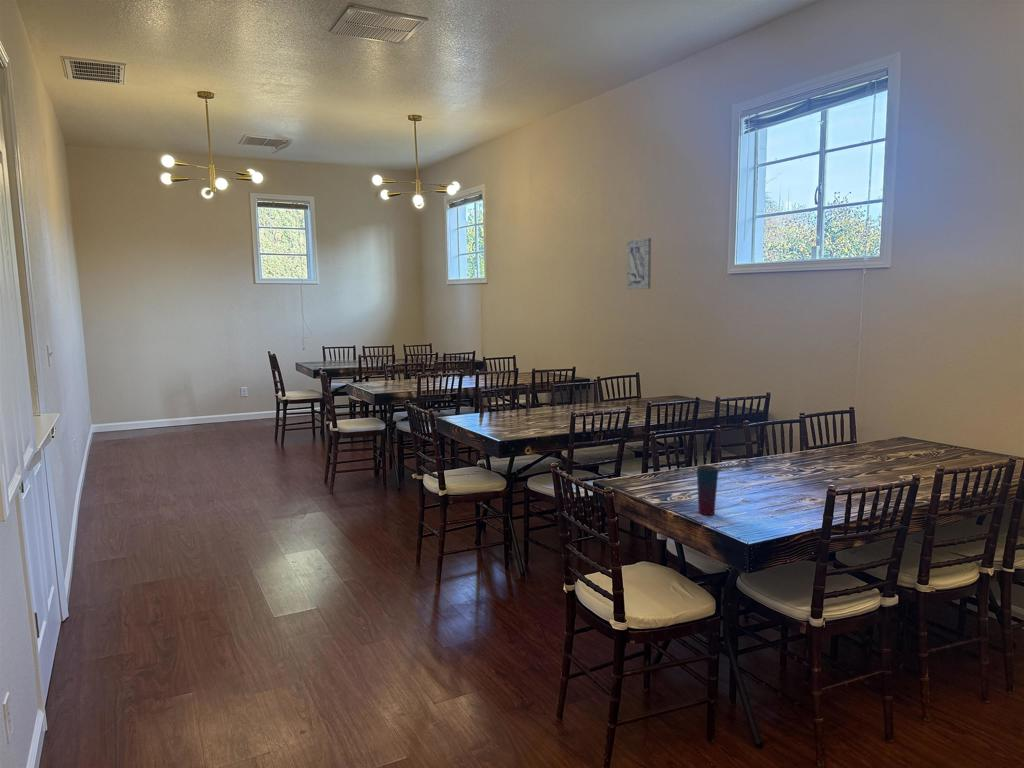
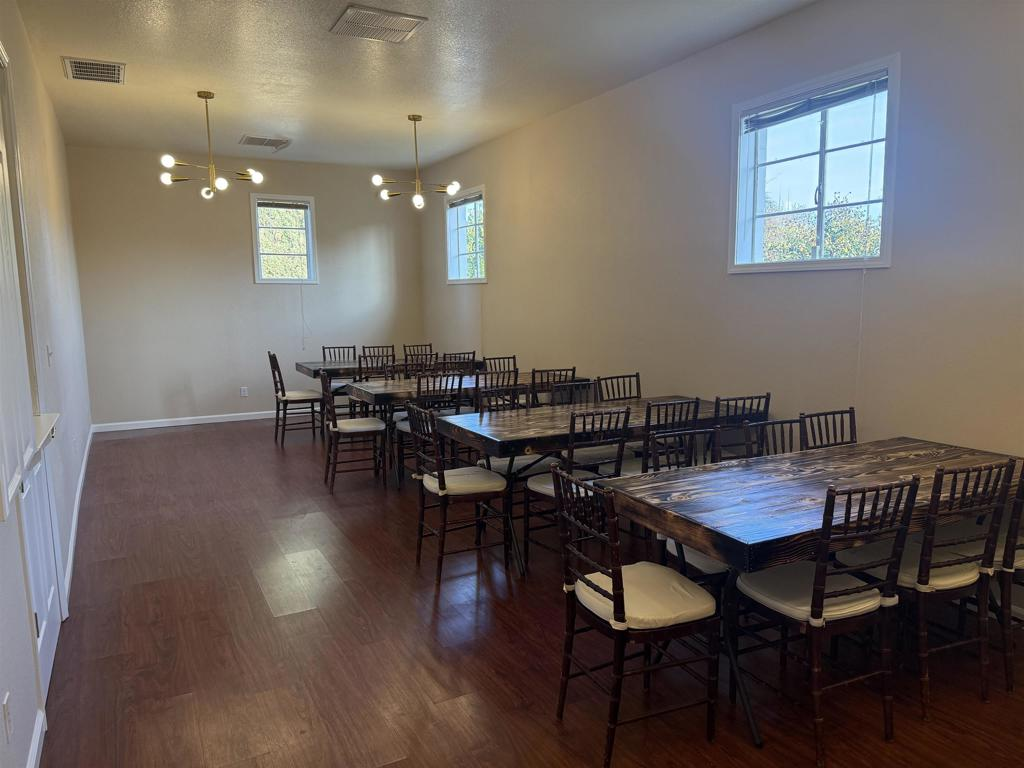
- wall art [626,237,652,290]
- cup [696,464,719,516]
